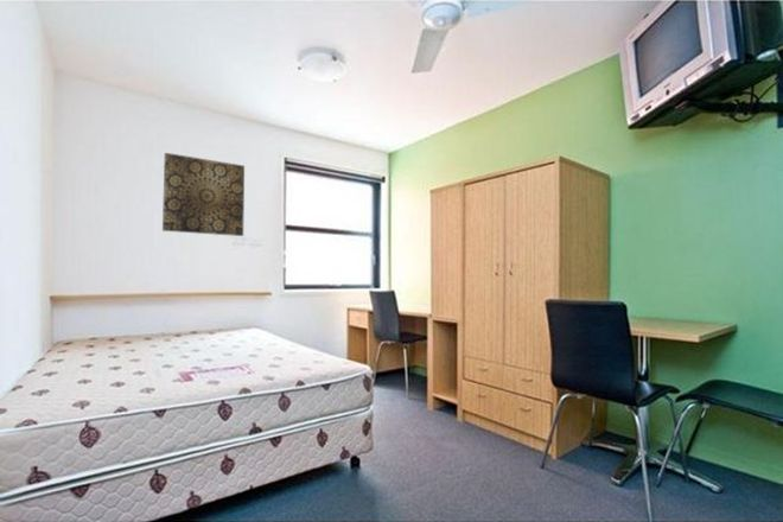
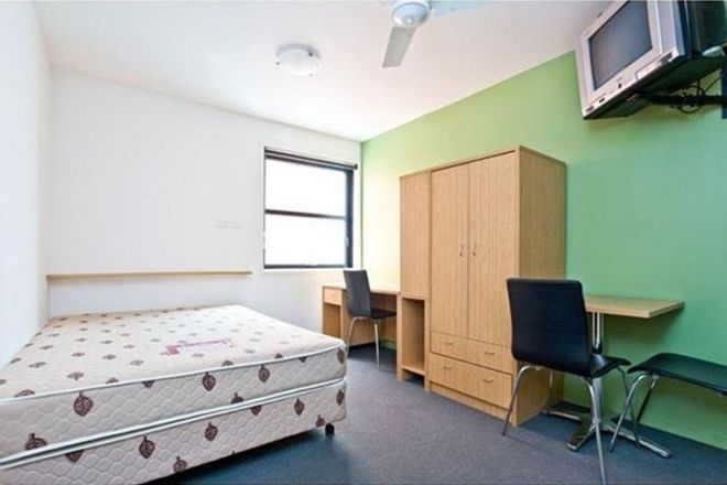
- wall art [161,152,246,237]
